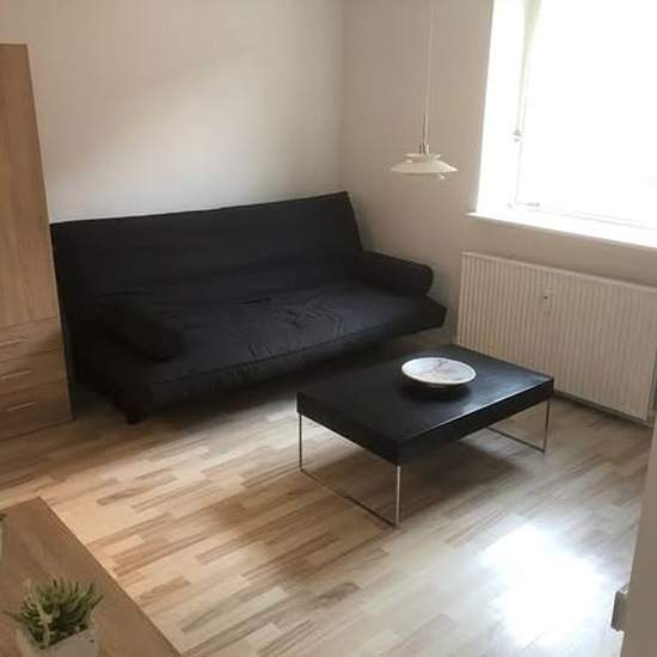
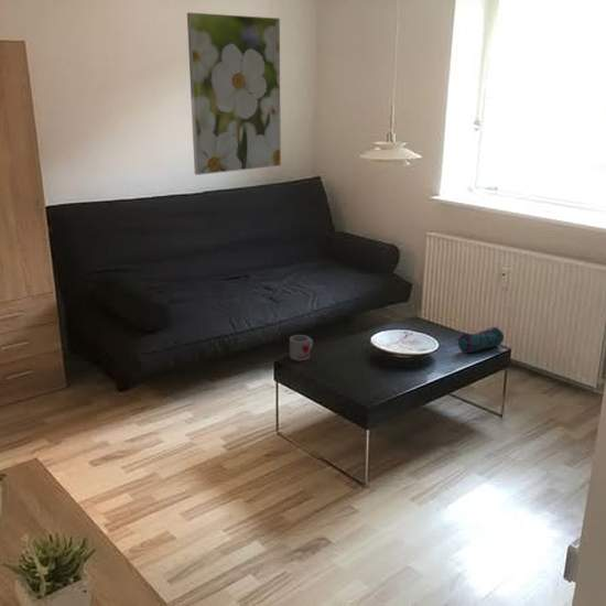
+ pencil case [457,326,505,354]
+ mug [289,334,314,361]
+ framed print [186,11,282,176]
